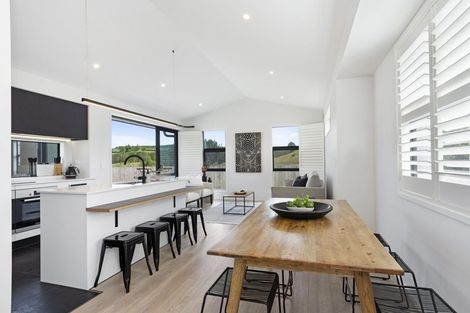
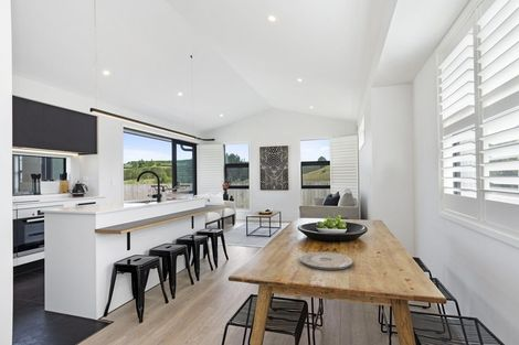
+ plate [299,251,354,271]
